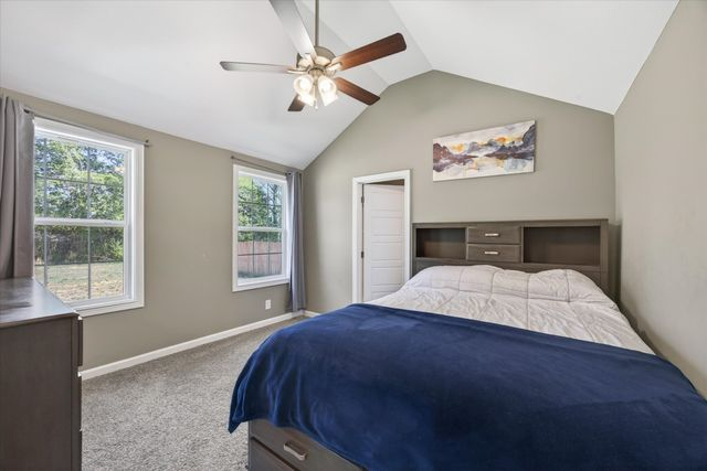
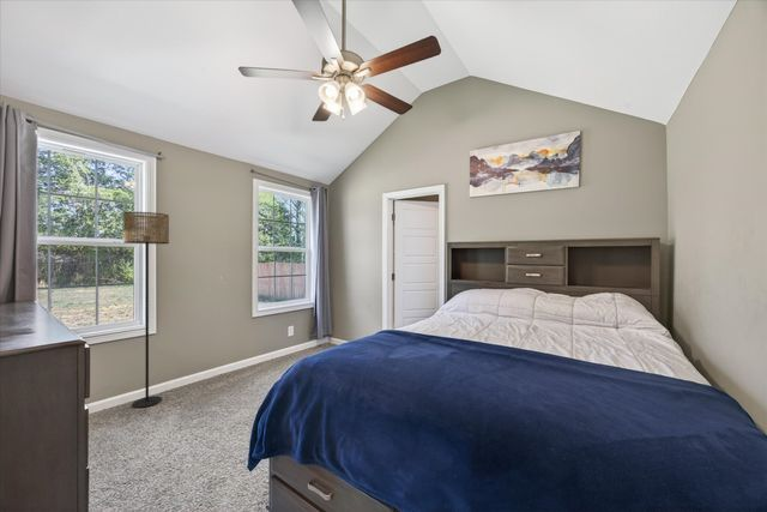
+ floor lamp [122,211,170,409]
